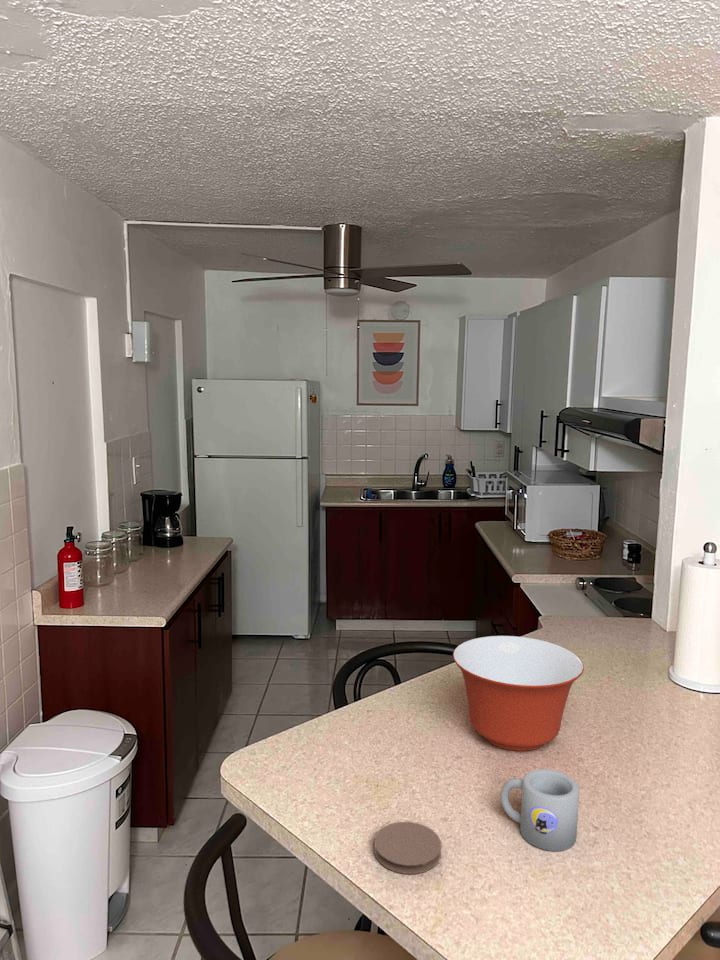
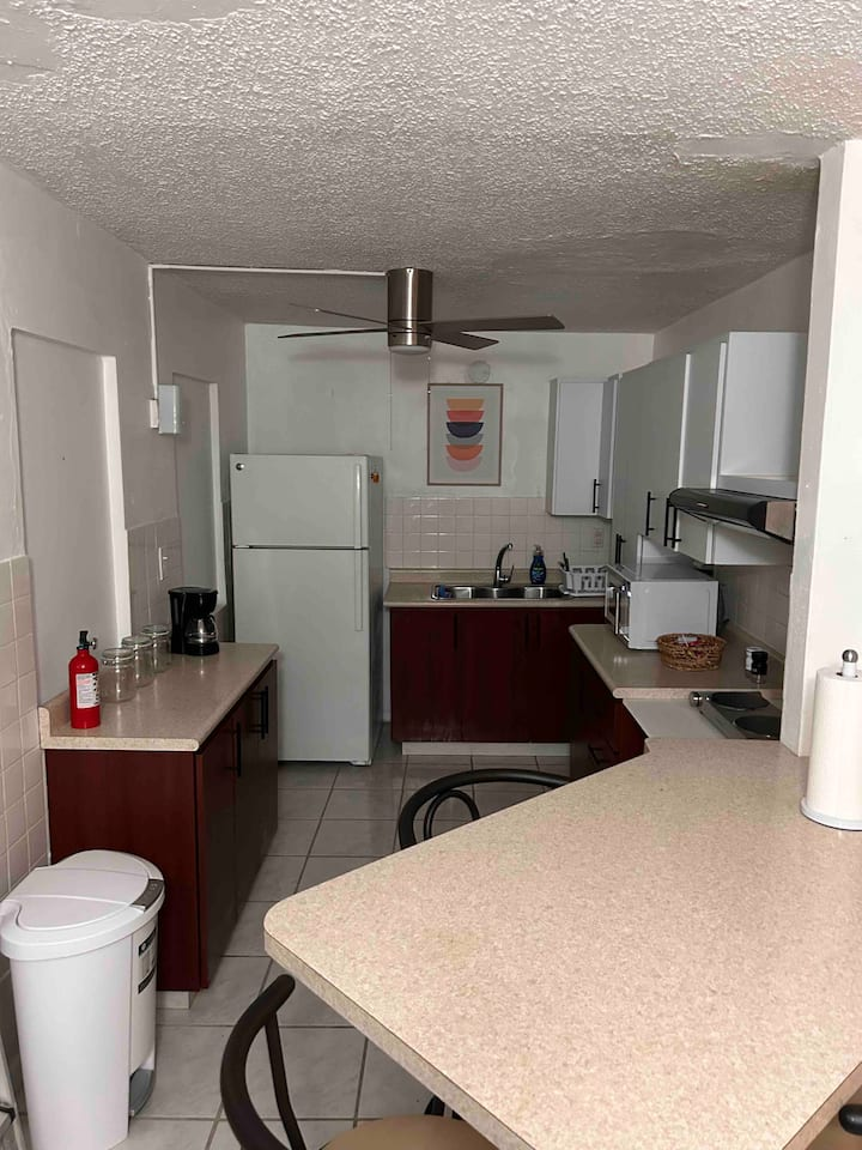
- mixing bowl [452,635,585,752]
- coaster [373,821,442,875]
- mug [500,768,580,852]
